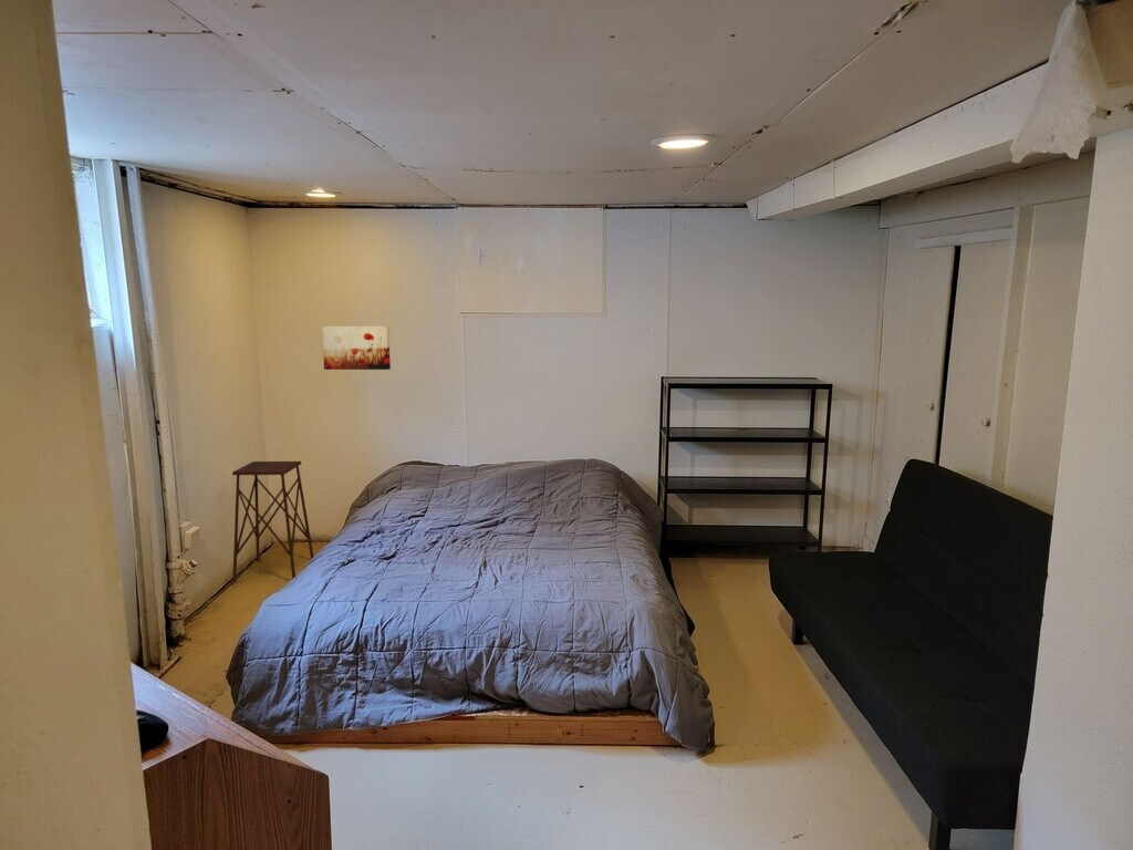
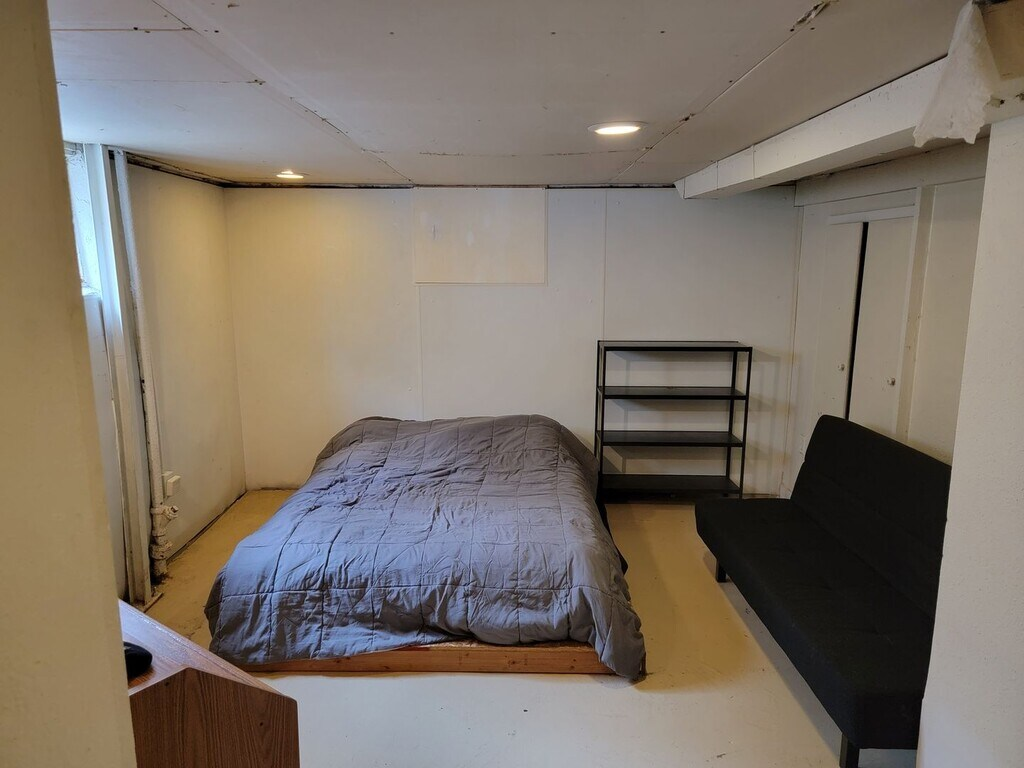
- side table [231,460,315,583]
- wall art [321,325,392,371]
